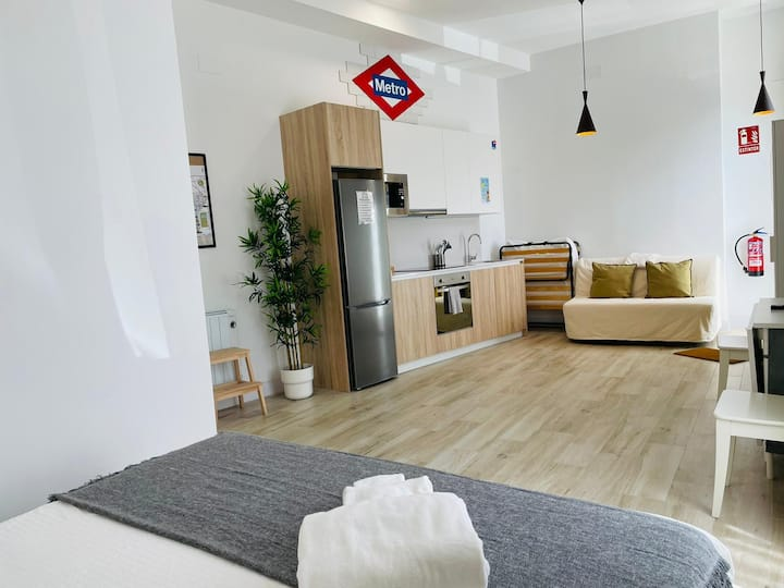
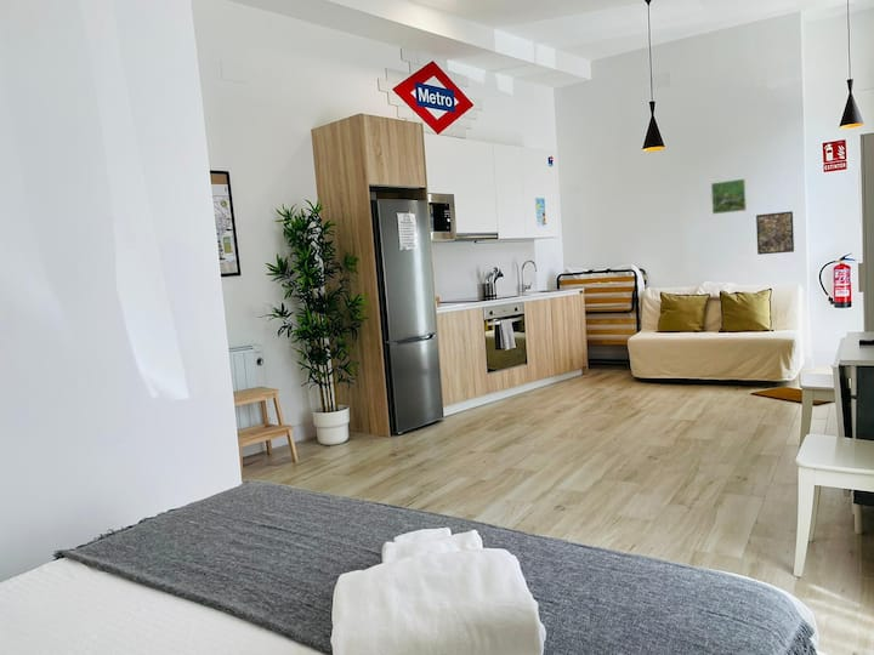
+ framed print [755,210,795,256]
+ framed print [710,178,748,216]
